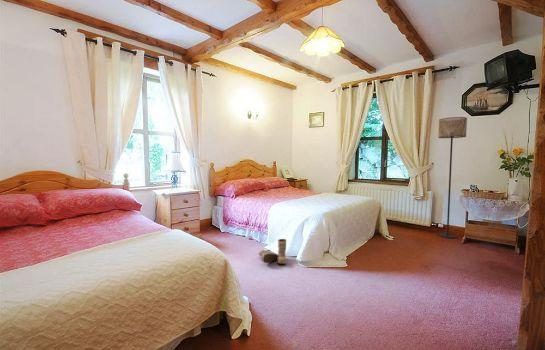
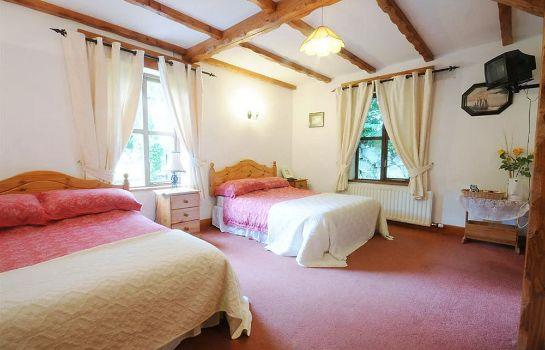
- boots [257,238,288,265]
- floor lamp [437,116,468,239]
